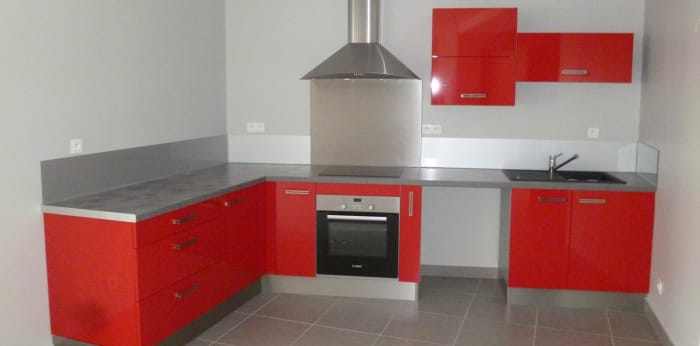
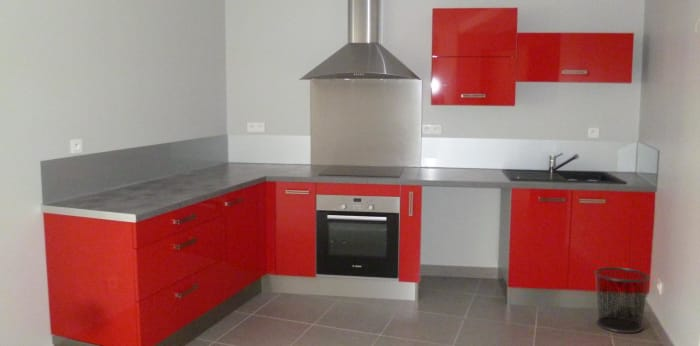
+ waste bin [594,266,650,334]
